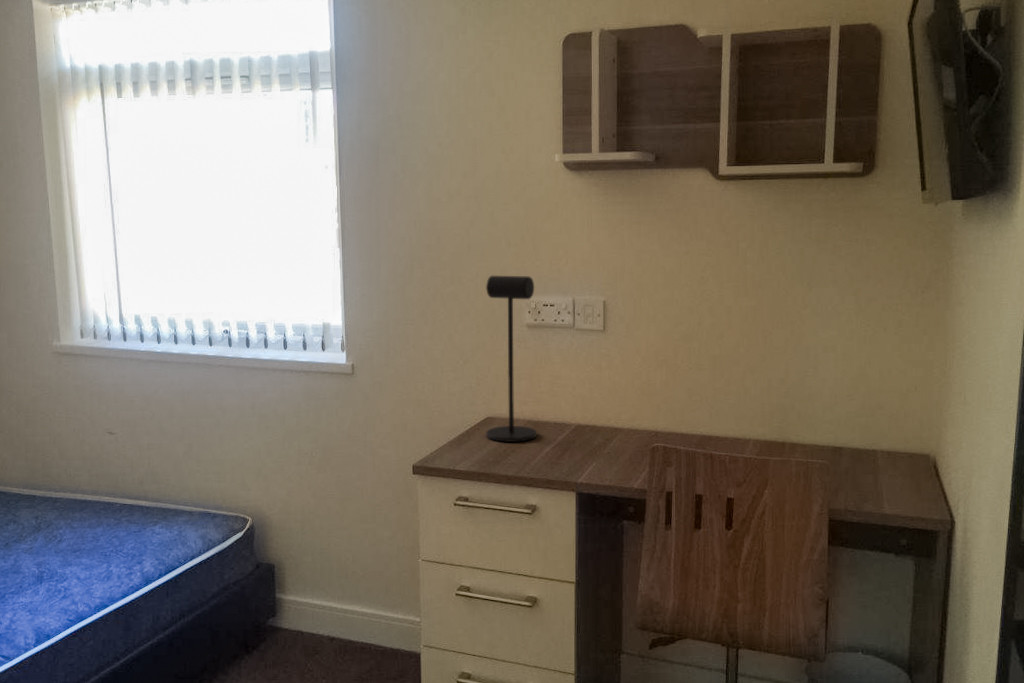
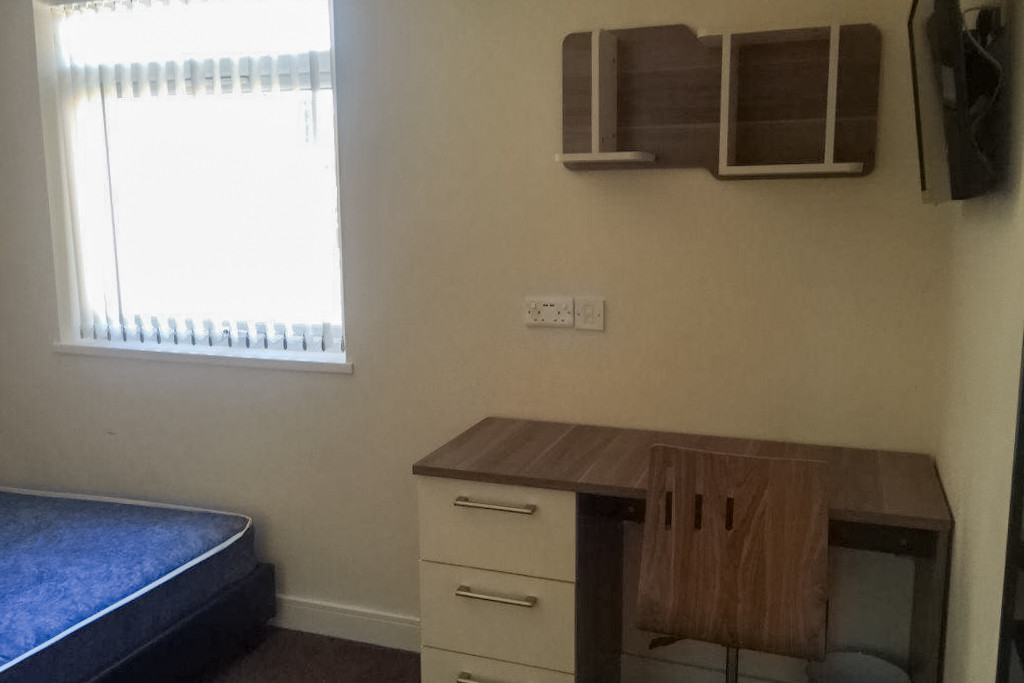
- desk lamp [485,275,538,443]
